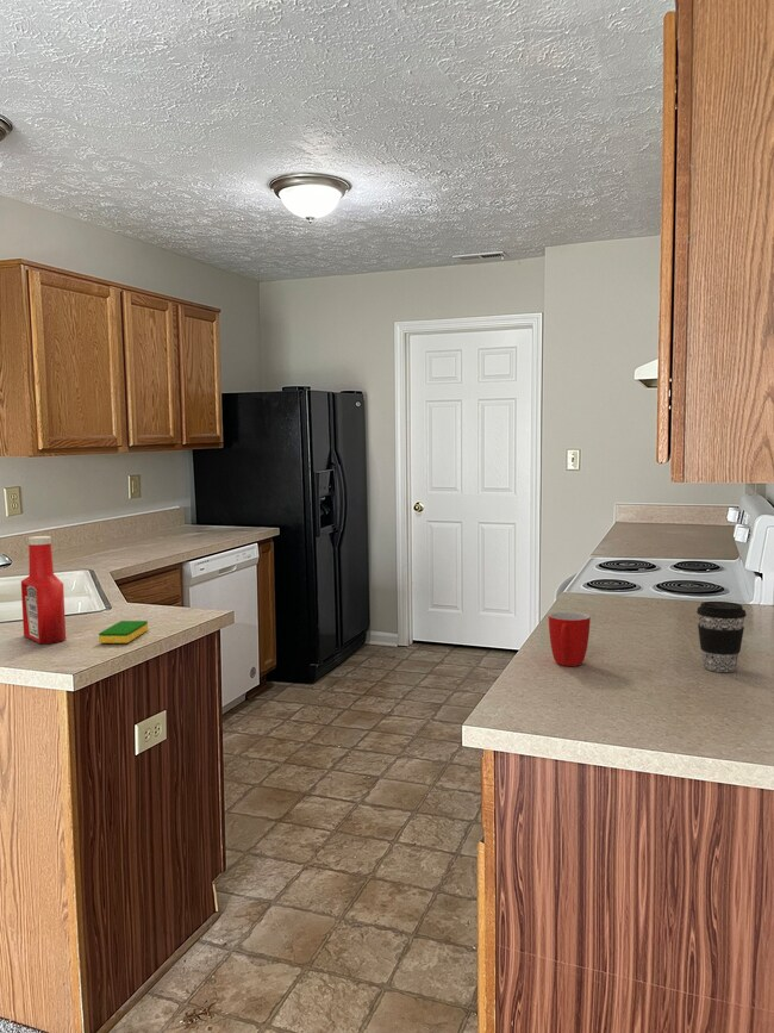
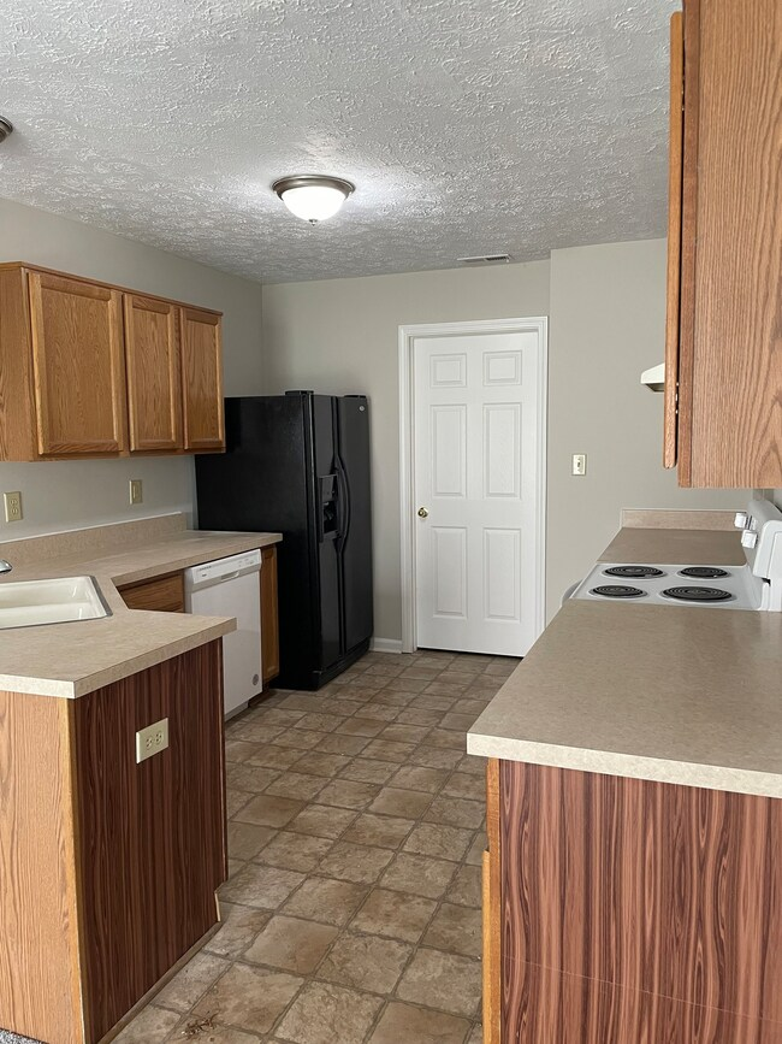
- soap bottle [20,535,67,645]
- coffee cup [695,600,748,673]
- mug [548,610,592,667]
- dish sponge [98,620,149,645]
